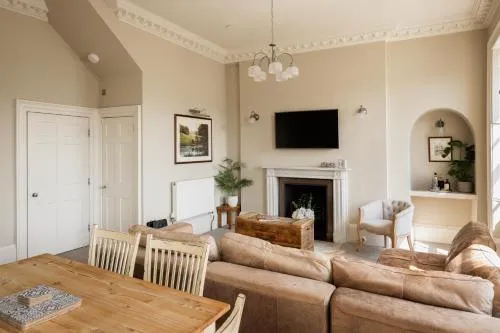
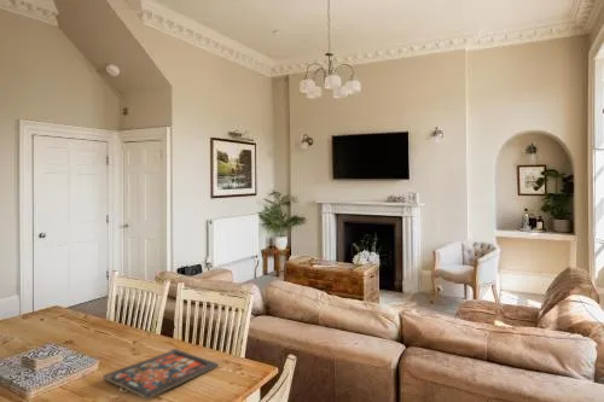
+ board game [101,348,220,401]
